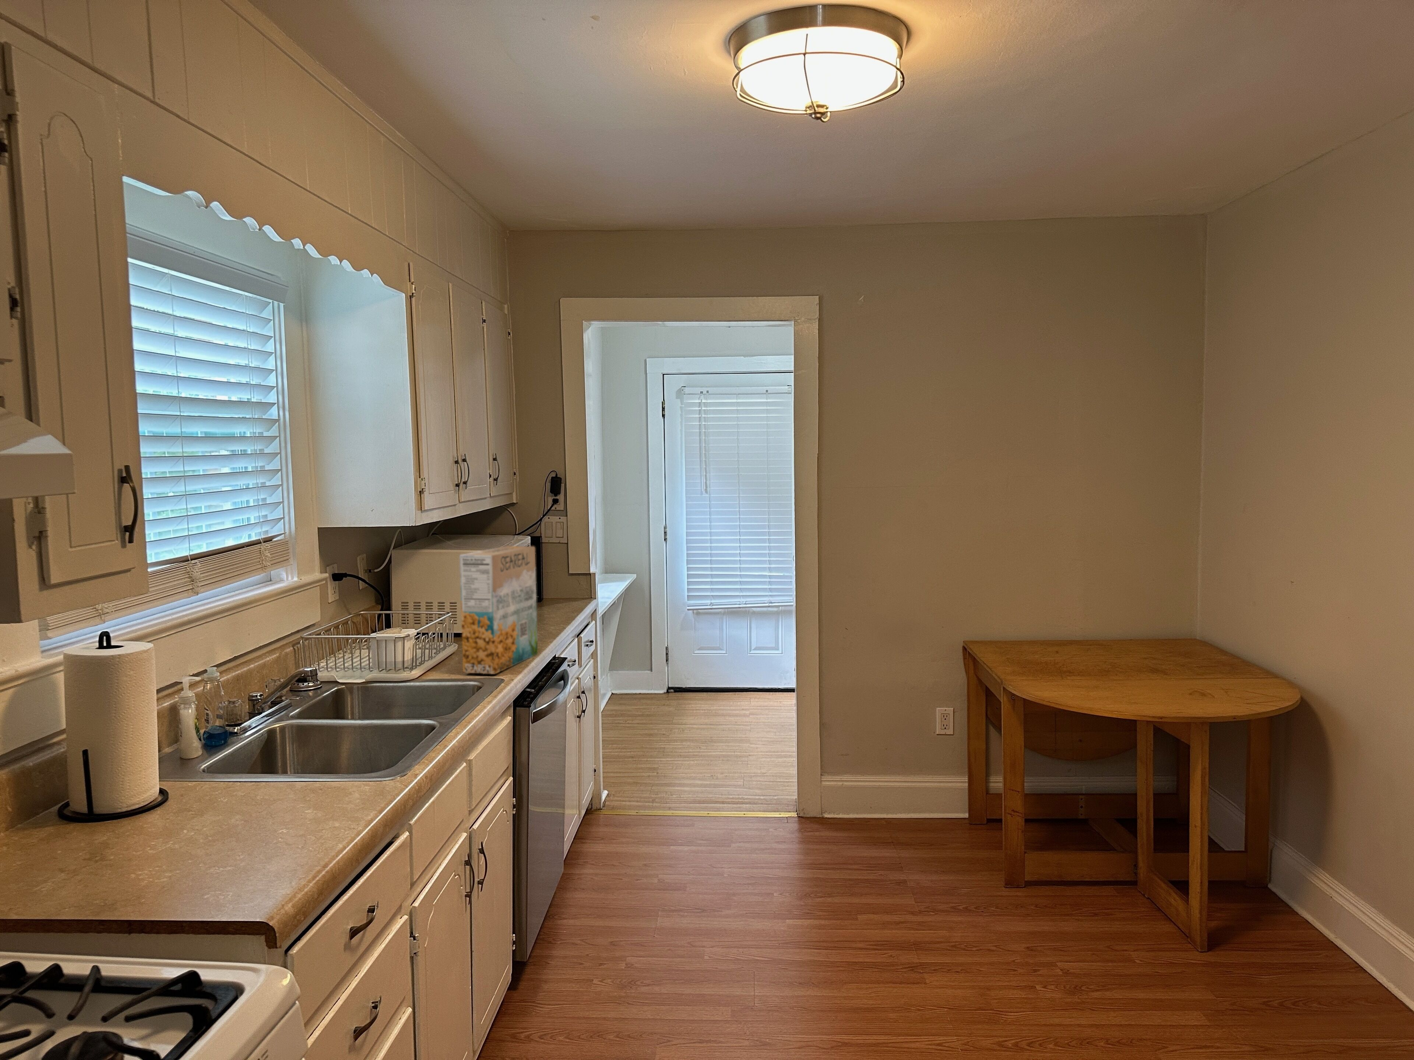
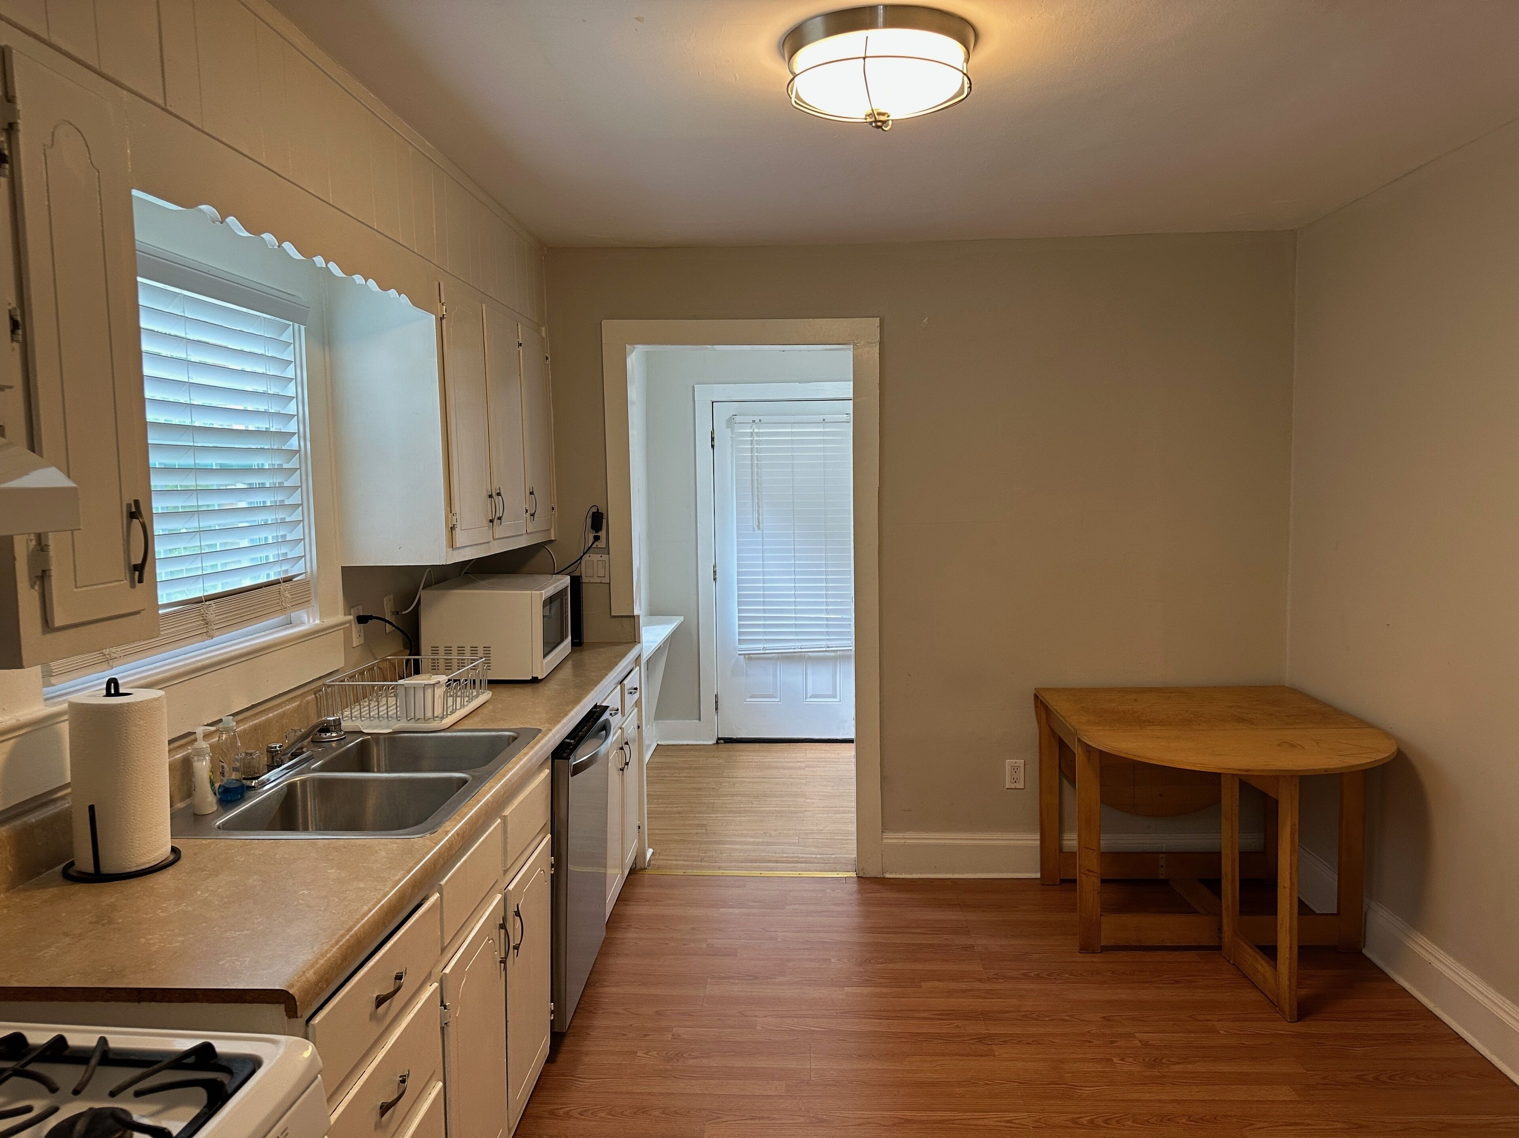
- cereal box [459,546,538,675]
